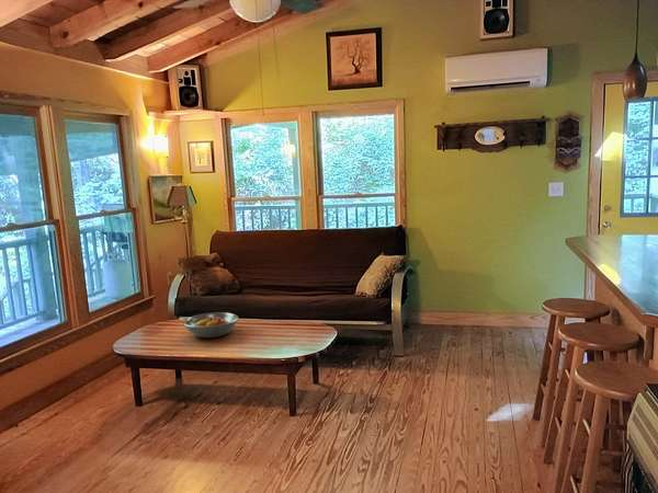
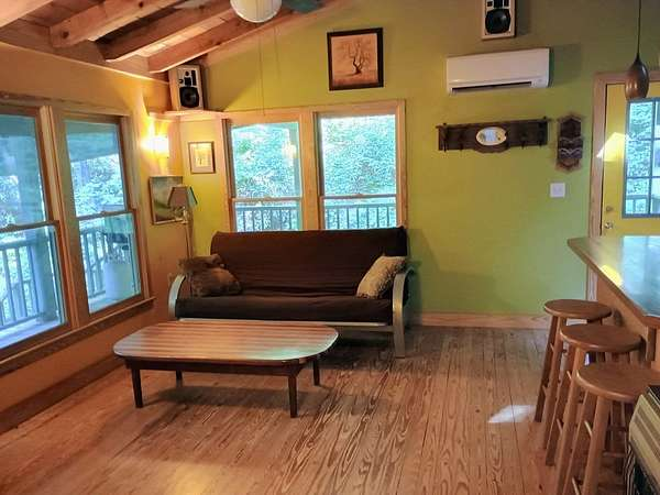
- fruit bowl [182,311,239,339]
